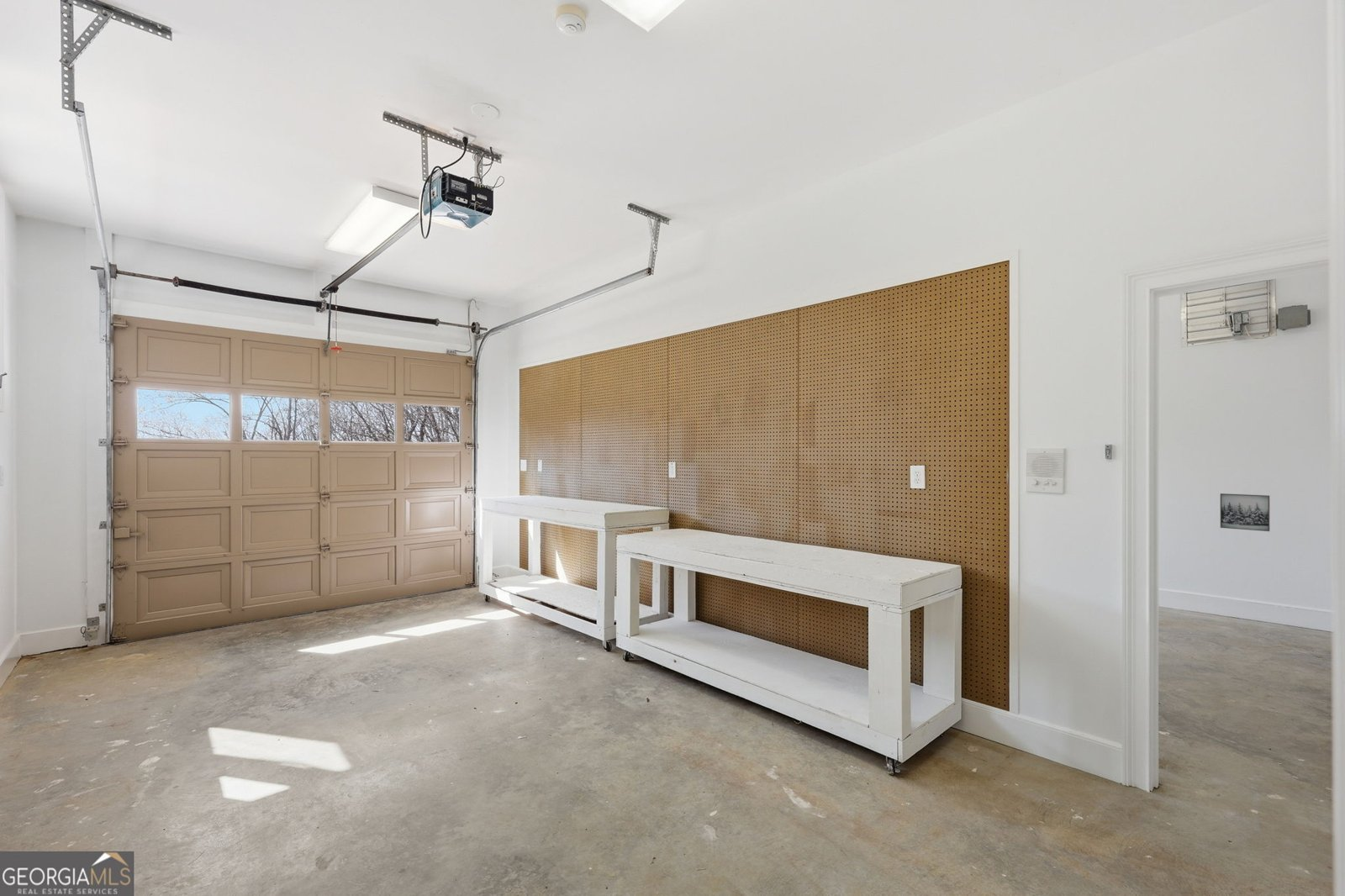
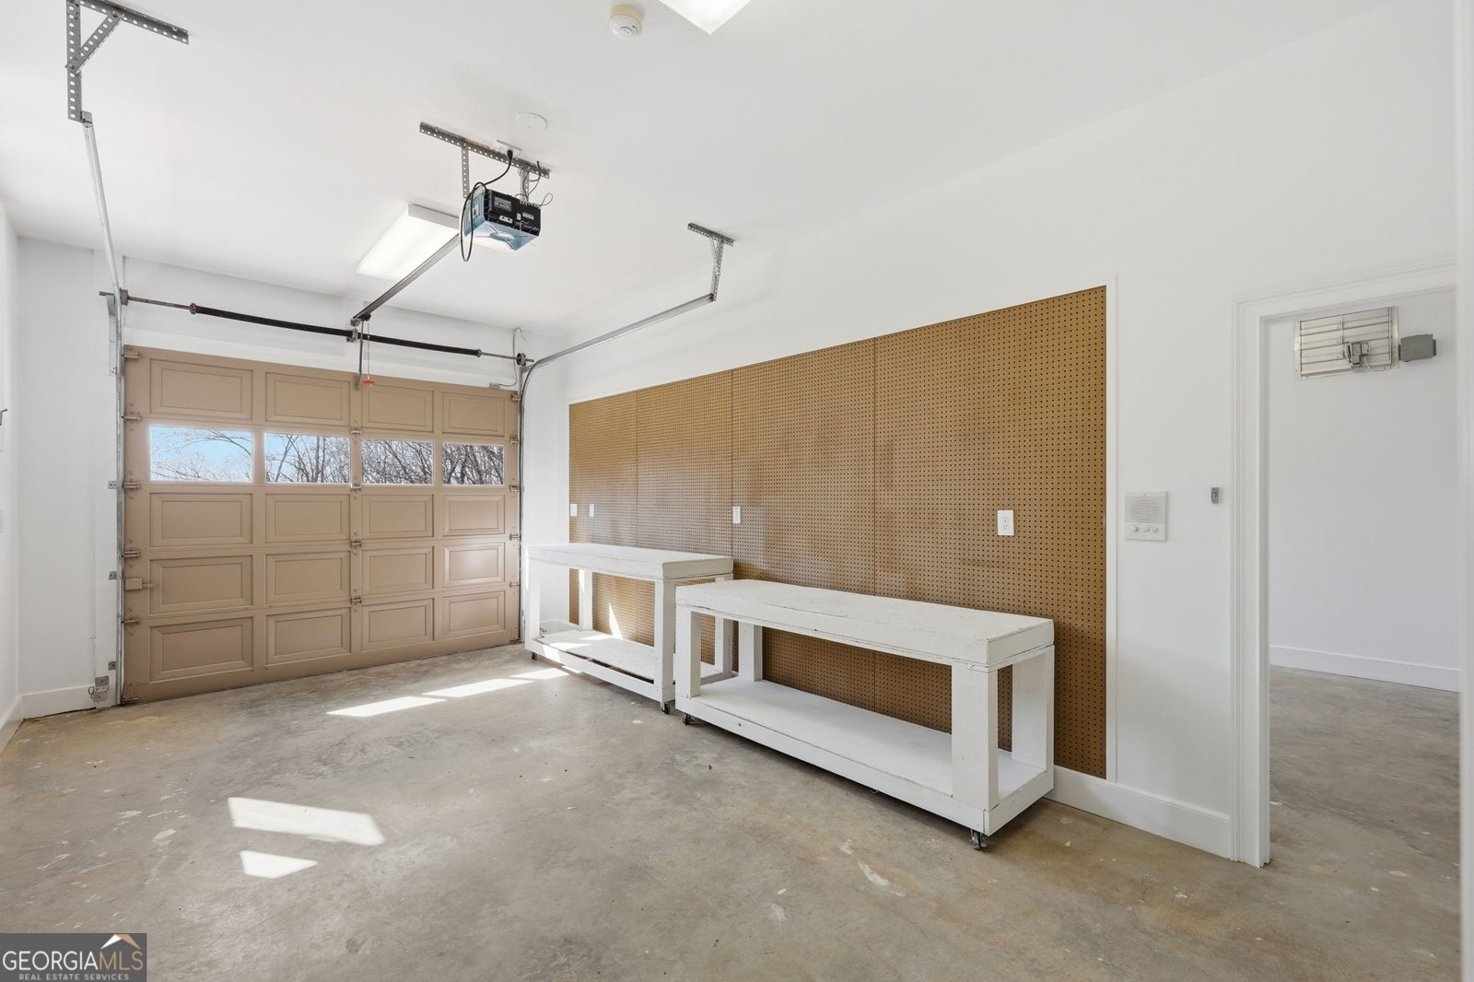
- wall art [1220,493,1270,532]
